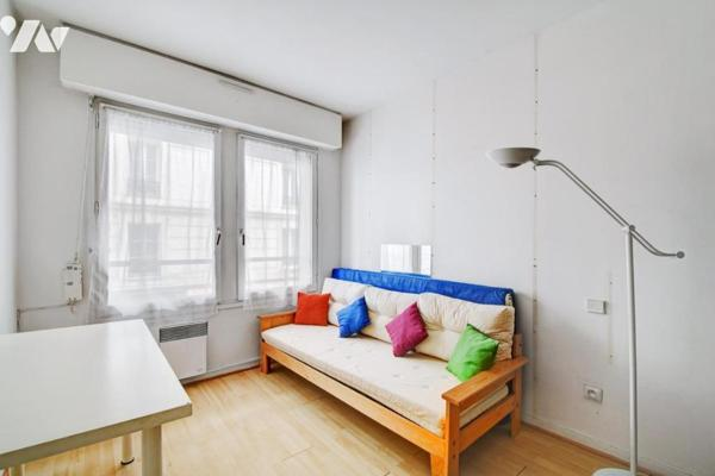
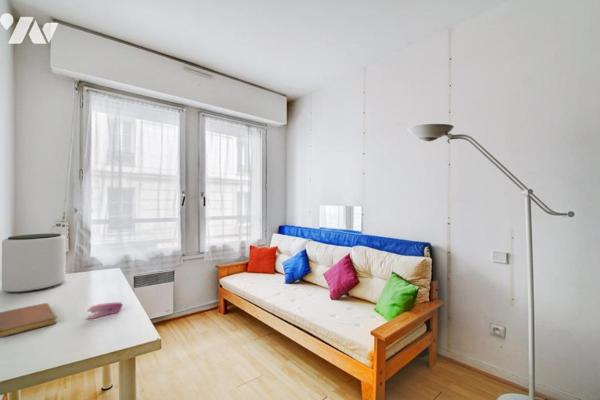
+ plant pot [1,232,67,294]
+ notebook [0,302,58,338]
+ stapler [86,301,124,320]
